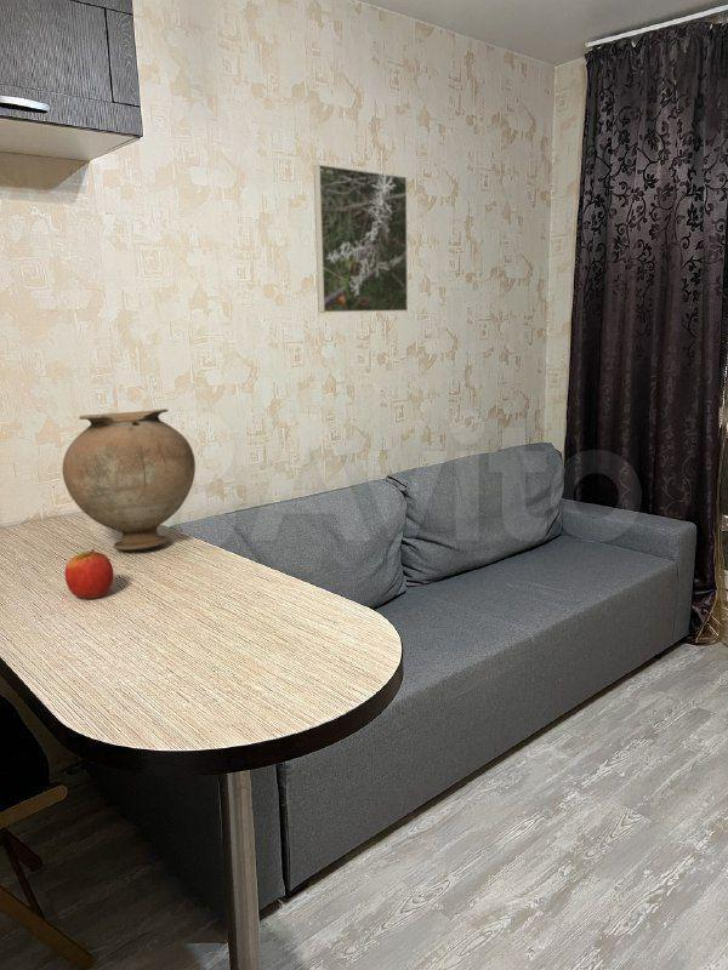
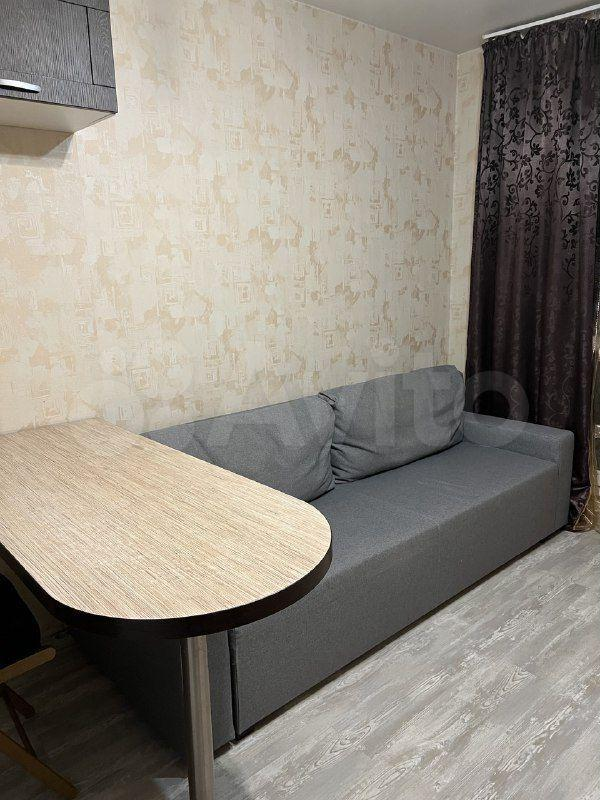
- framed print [313,164,409,314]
- vase [61,407,197,550]
- apple [64,548,114,600]
